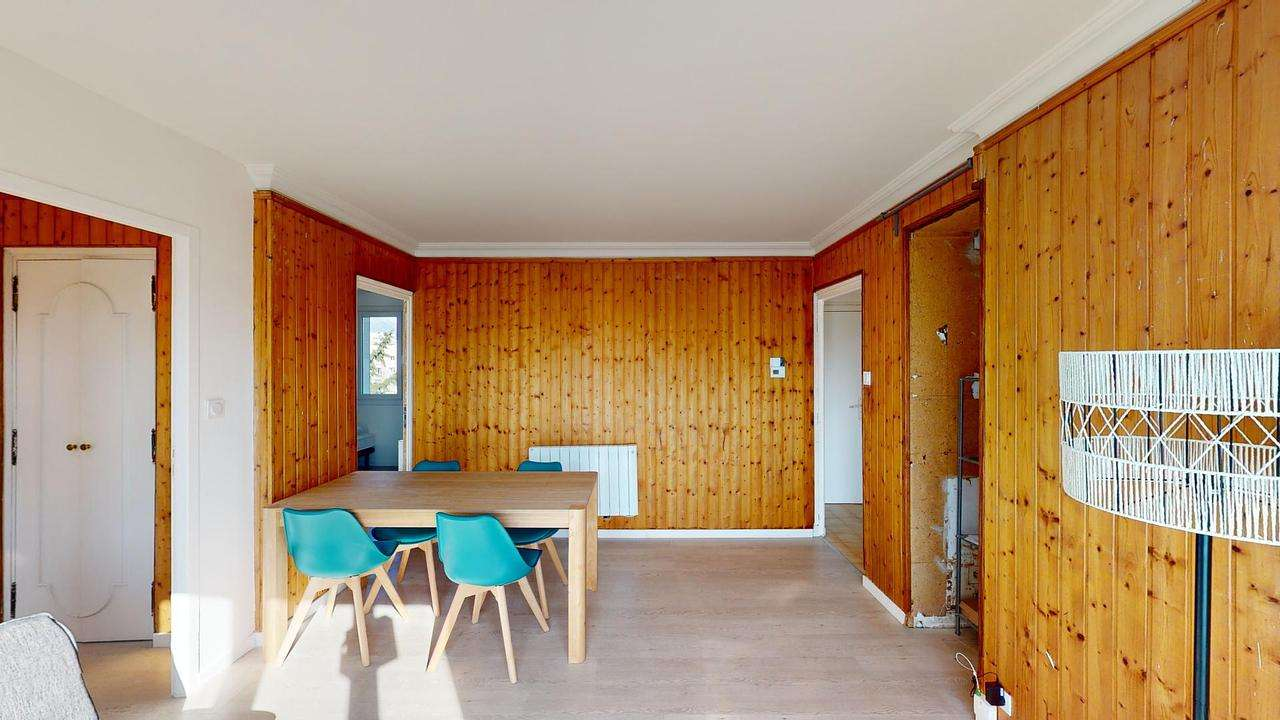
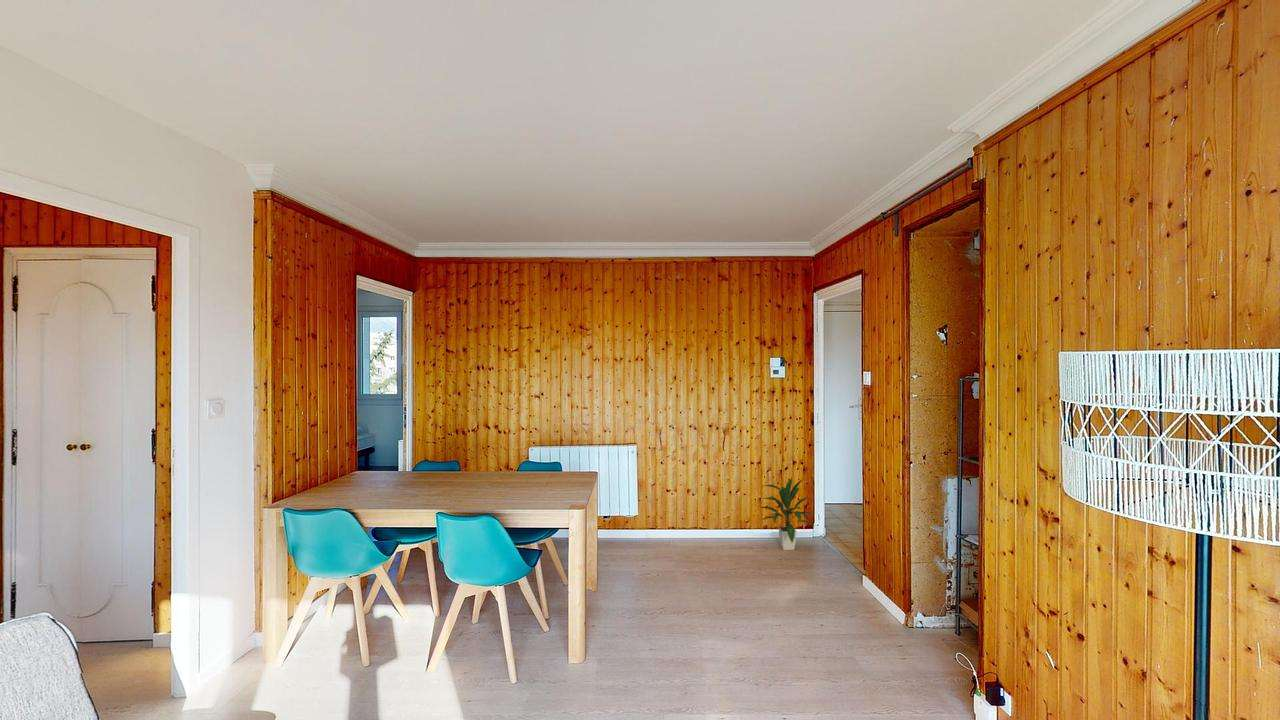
+ indoor plant [759,476,814,551]
